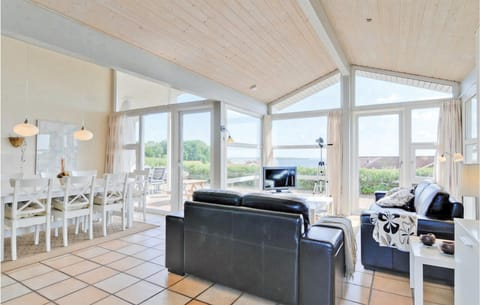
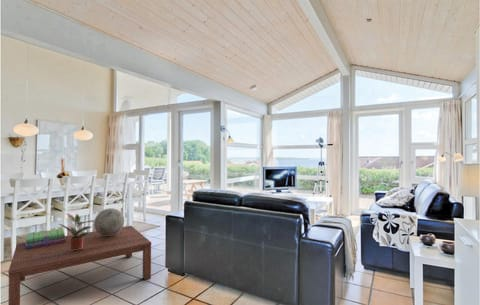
+ potted plant [59,212,94,251]
+ decorative sphere [93,207,125,236]
+ stack of books [25,227,66,249]
+ coffee table [7,225,152,305]
